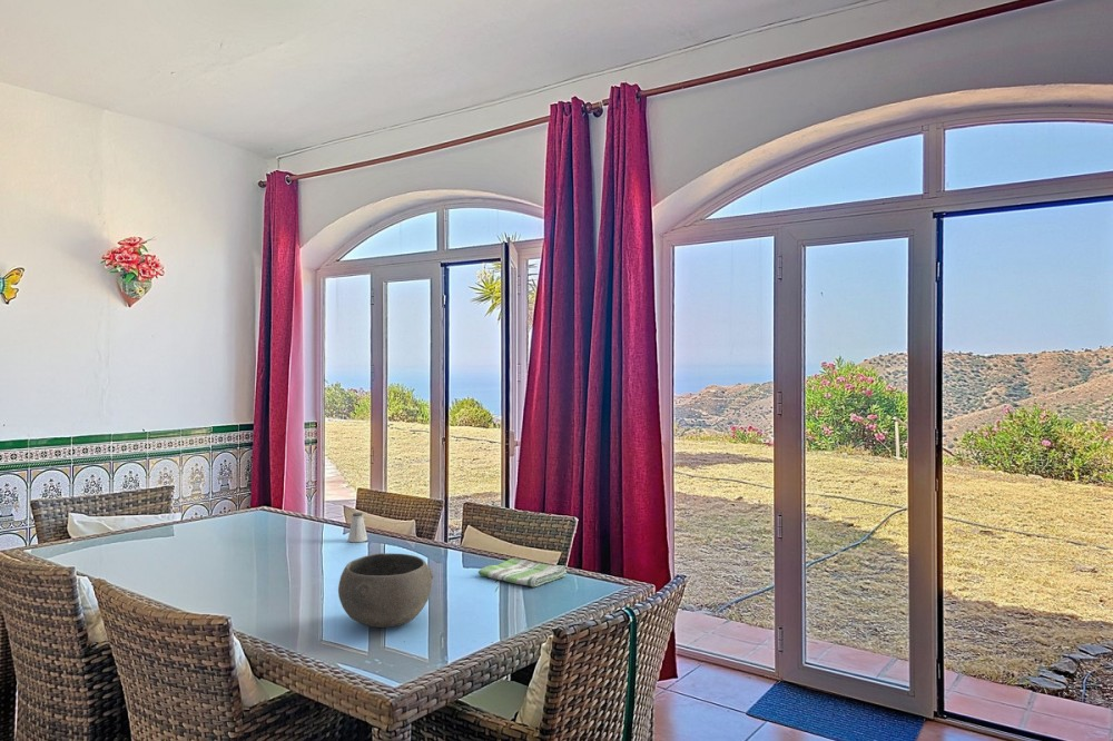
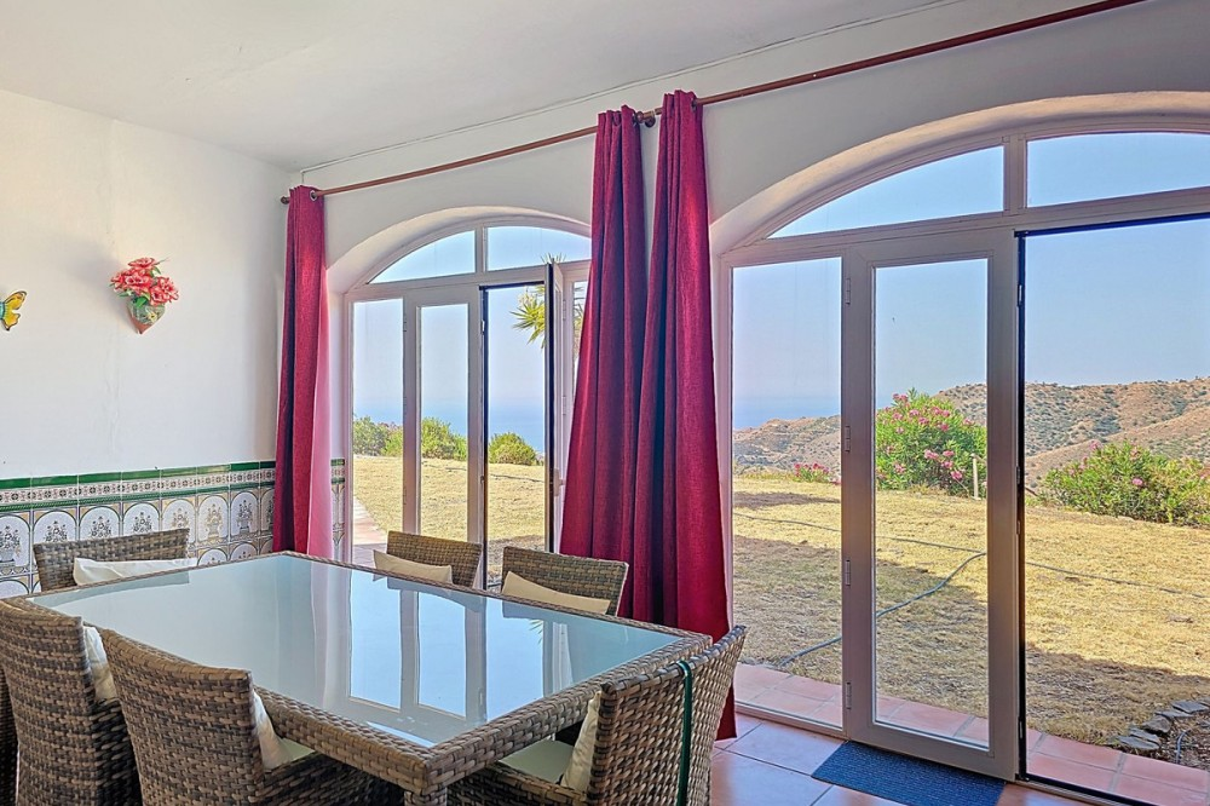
- dish towel [477,557,568,587]
- bowl [337,552,434,629]
- saltshaker [347,512,368,543]
